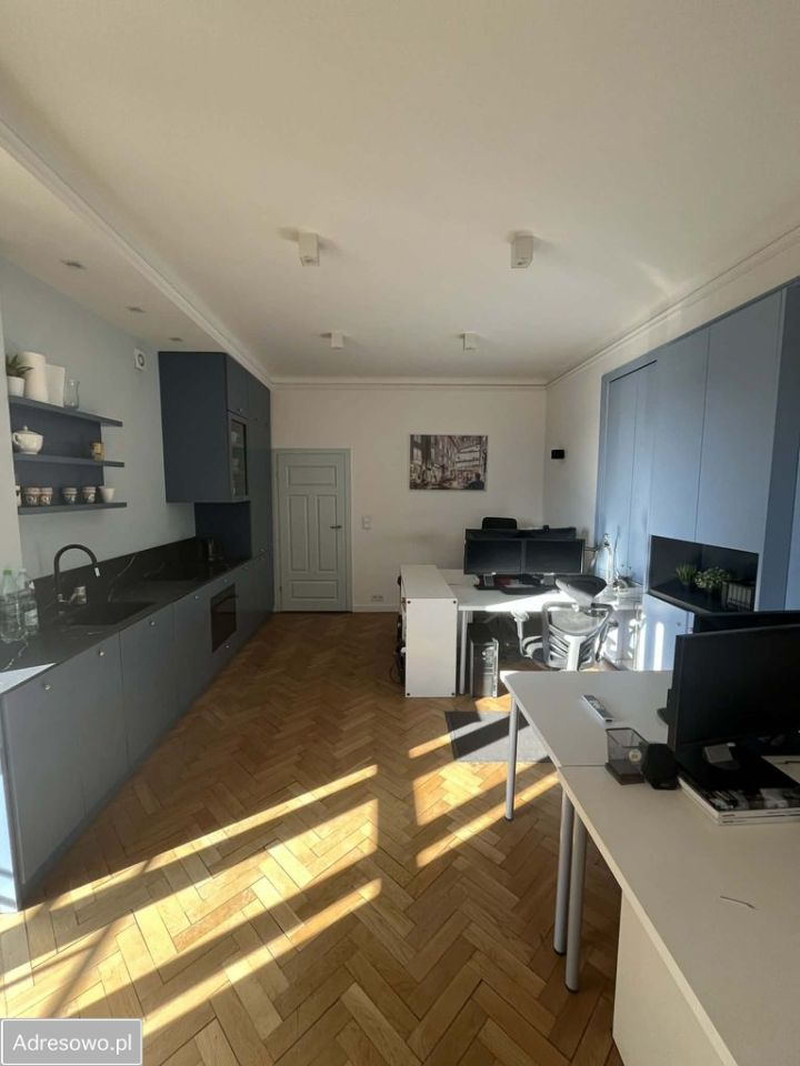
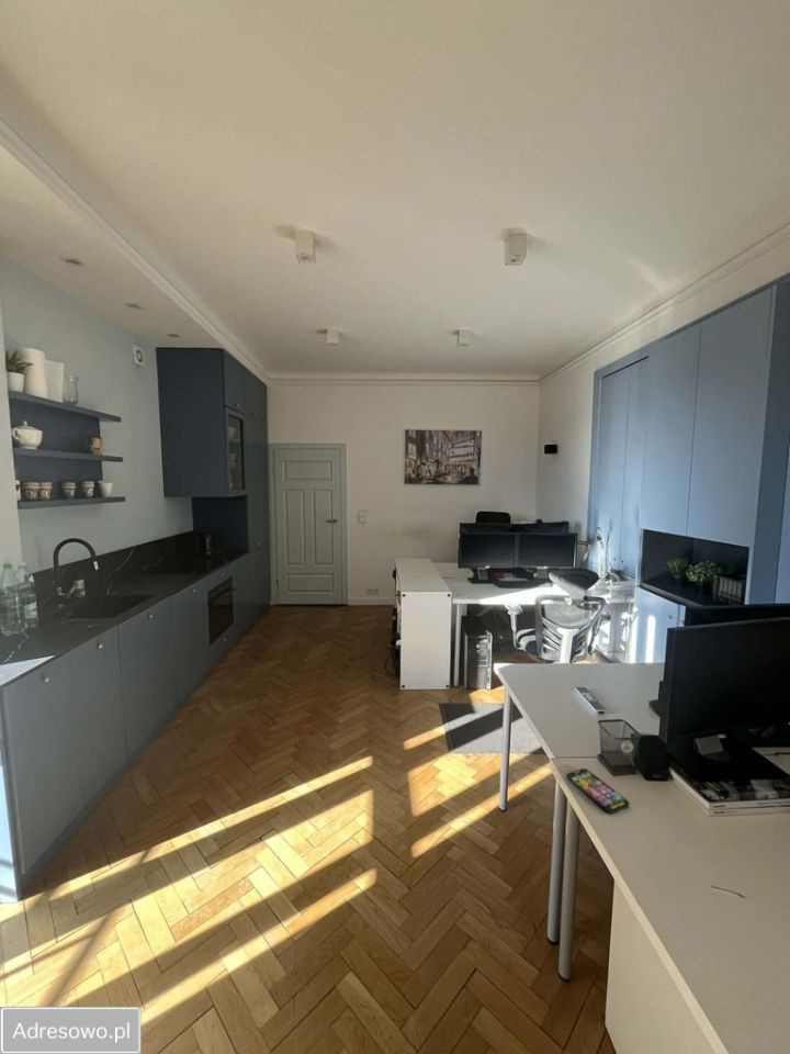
+ smartphone [565,767,631,815]
